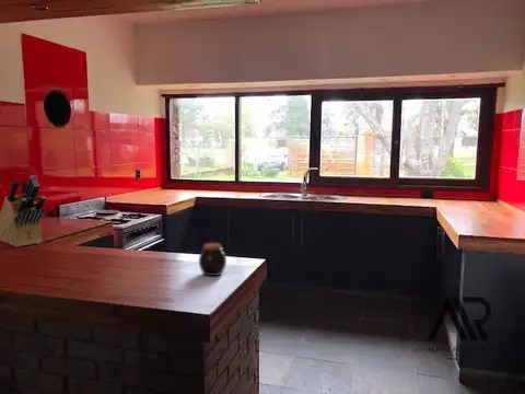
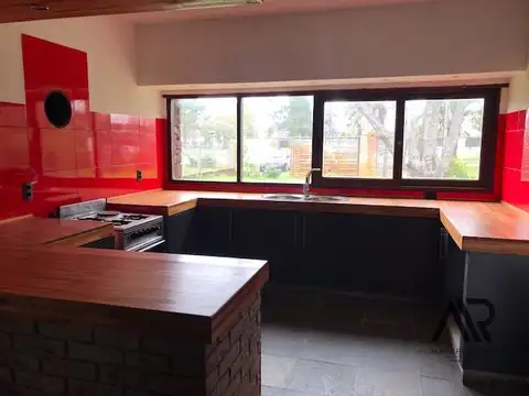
- knife block [0,174,47,248]
- jar [198,242,228,277]
